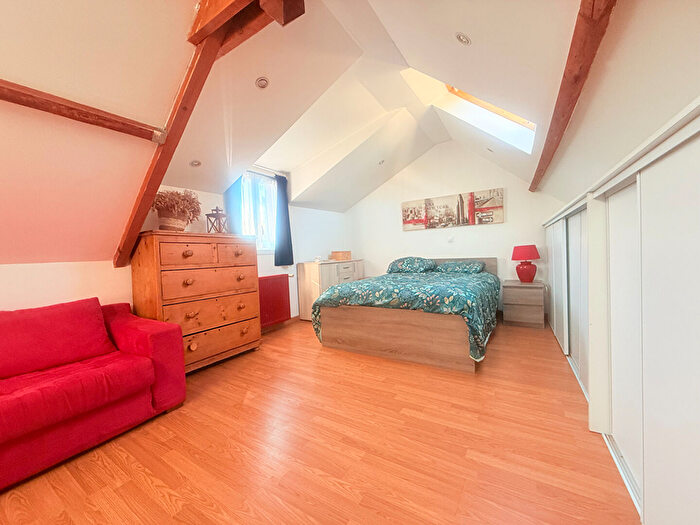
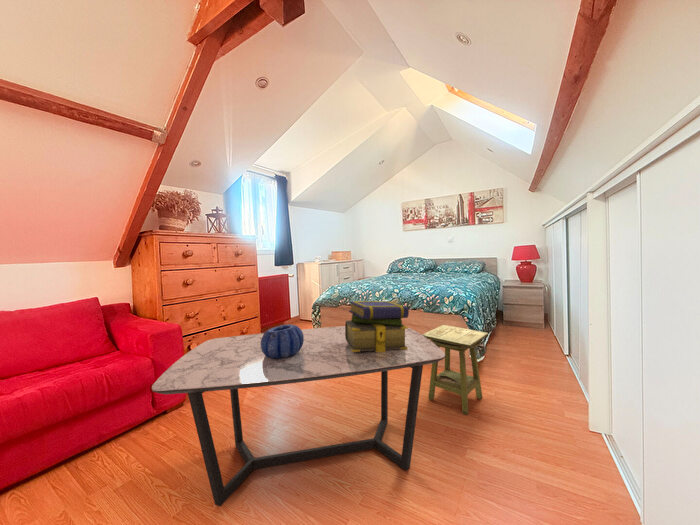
+ decorative bowl [261,323,304,359]
+ coffee table [151,325,445,507]
+ stack of books [344,300,410,352]
+ side table [421,324,490,416]
